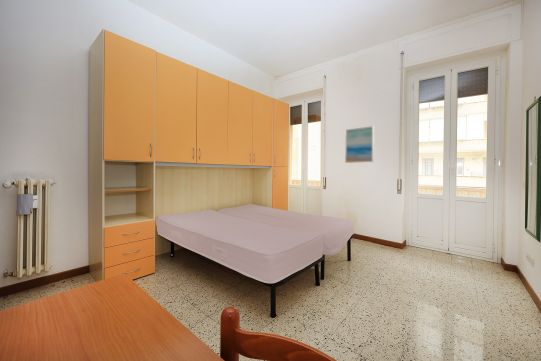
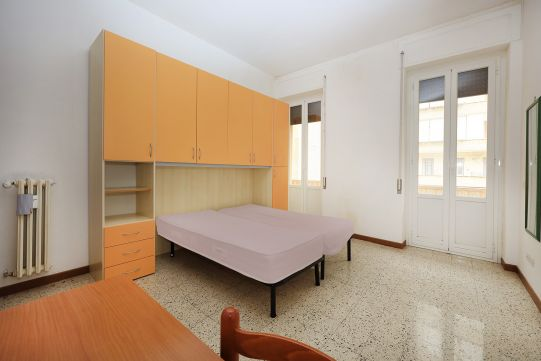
- wall art [344,125,375,164]
